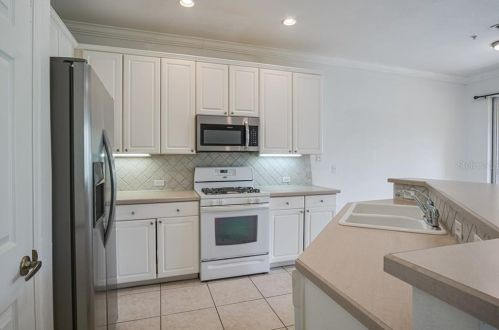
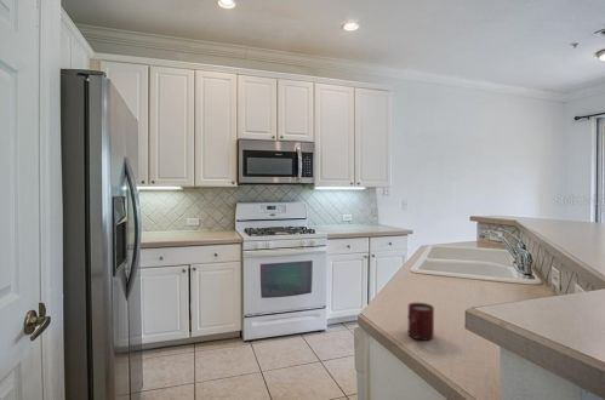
+ cup [407,302,435,342]
